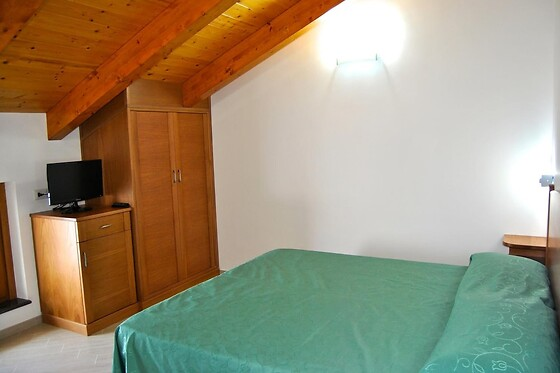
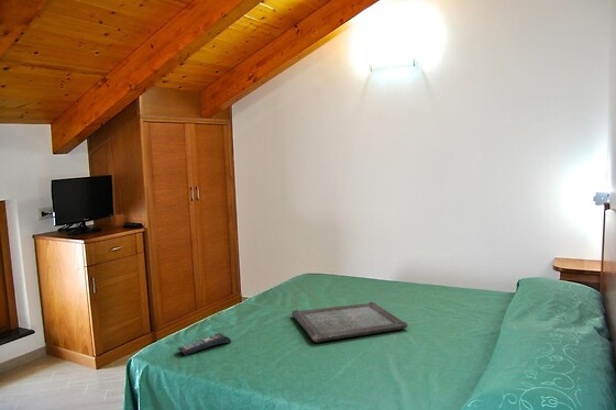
+ remote control [177,332,232,356]
+ serving tray [290,301,408,343]
